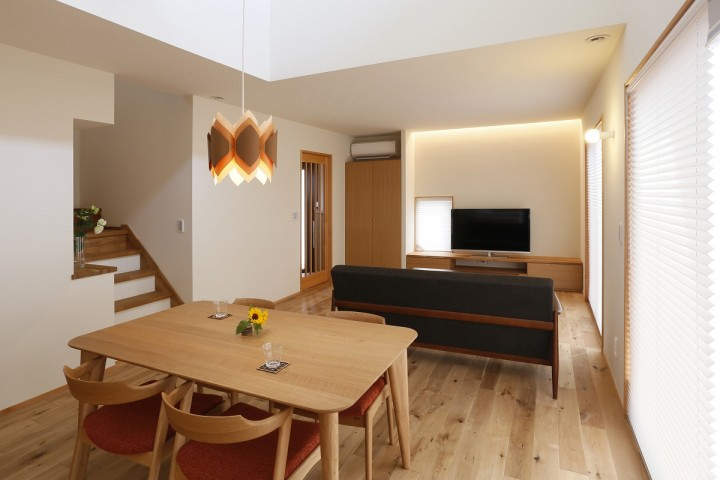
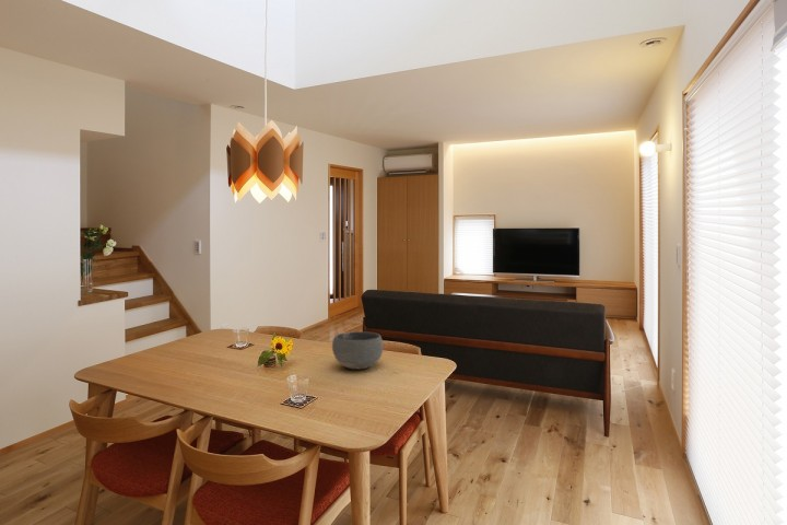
+ bowl [331,330,384,370]
